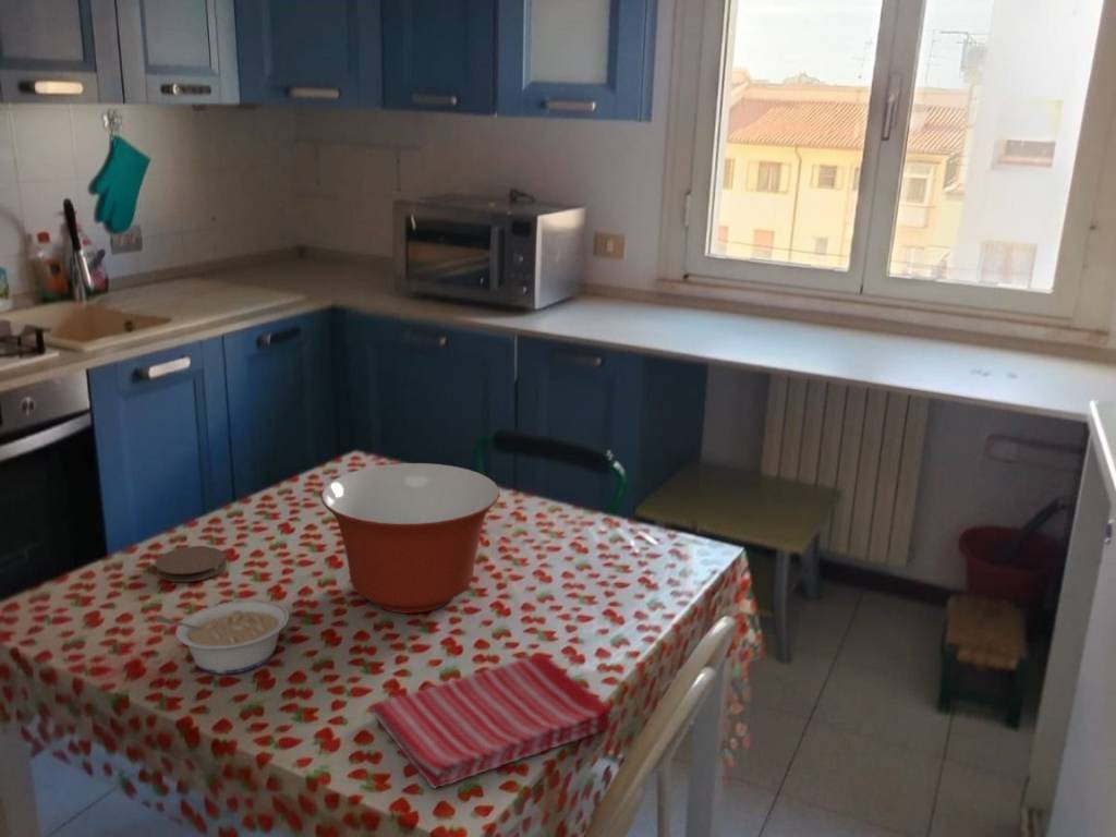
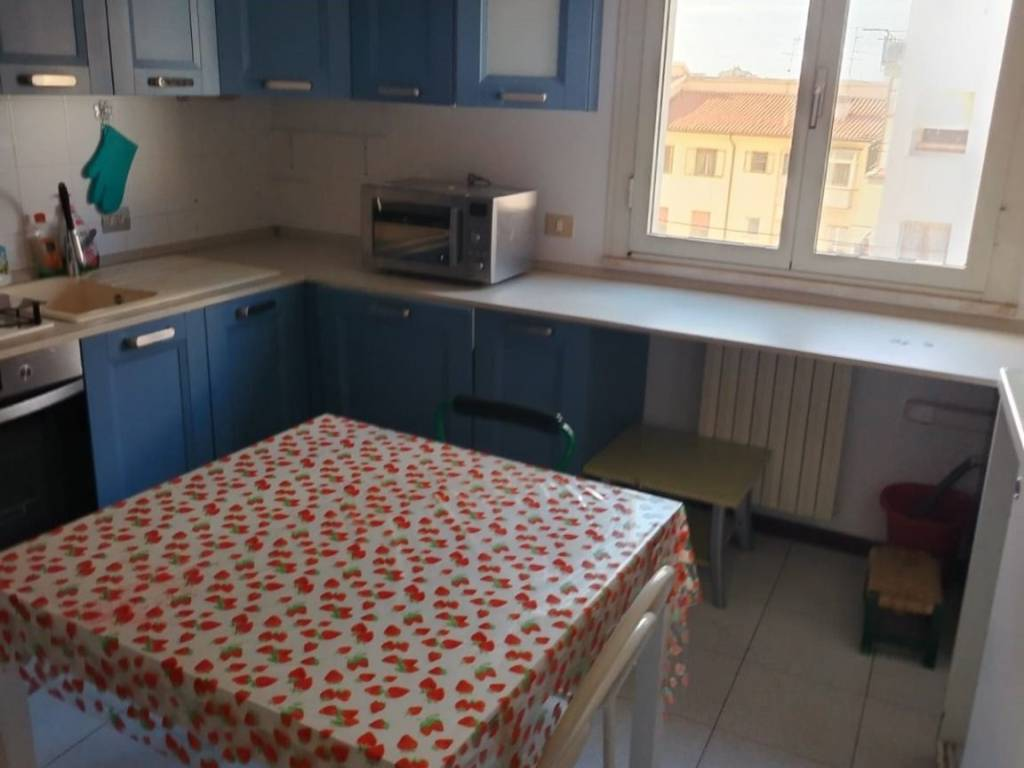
- dish towel [371,653,614,790]
- coaster [154,545,227,583]
- legume [154,598,290,675]
- mixing bowl [319,462,501,615]
